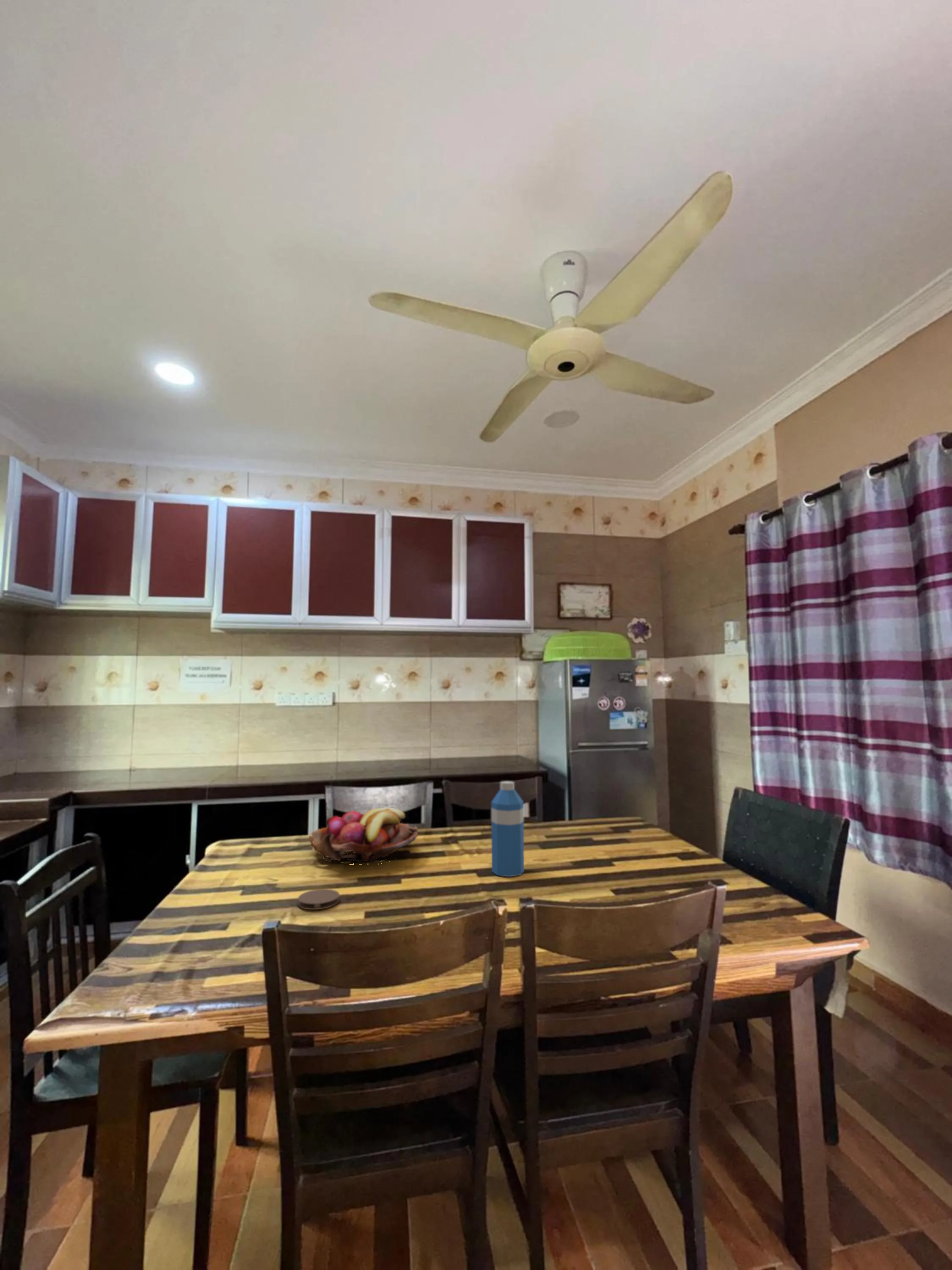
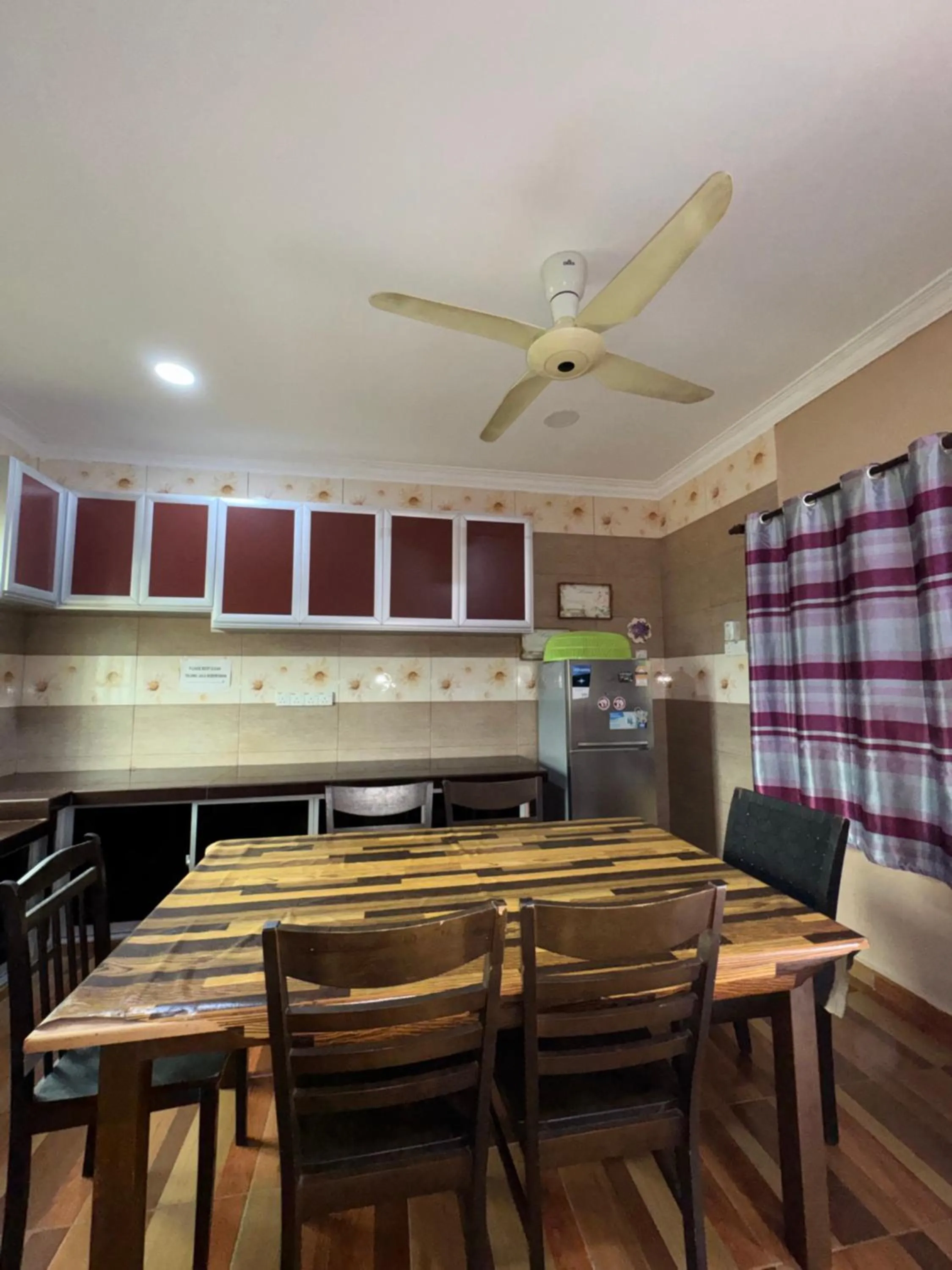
- coaster [297,889,340,910]
- water bottle [491,781,525,877]
- fruit basket [308,807,418,865]
